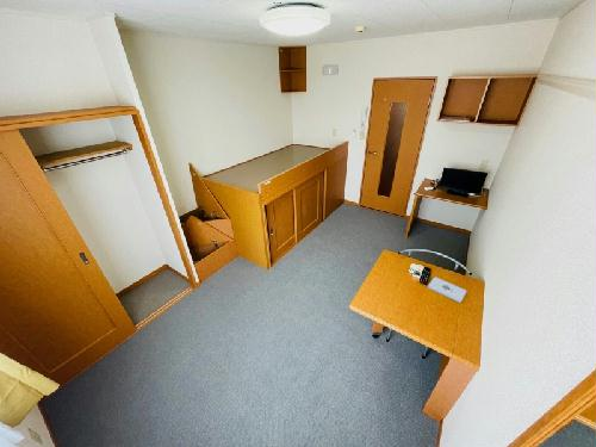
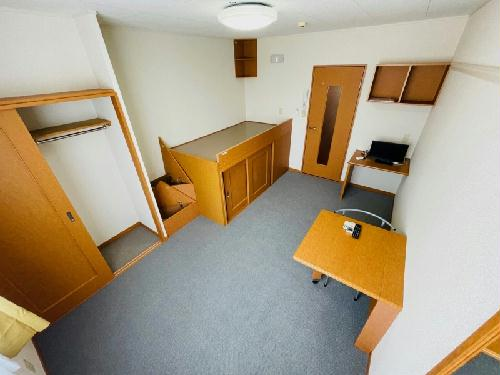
- notepad [427,277,467,304]
